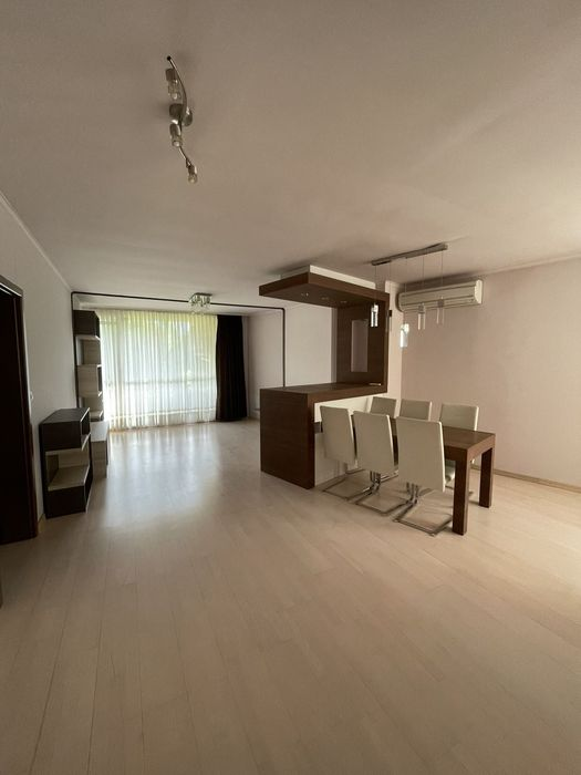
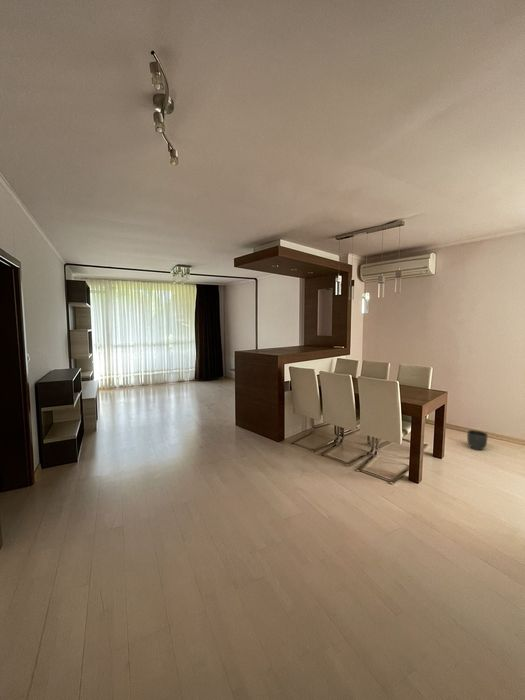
+ planter [466,429,489,451]
